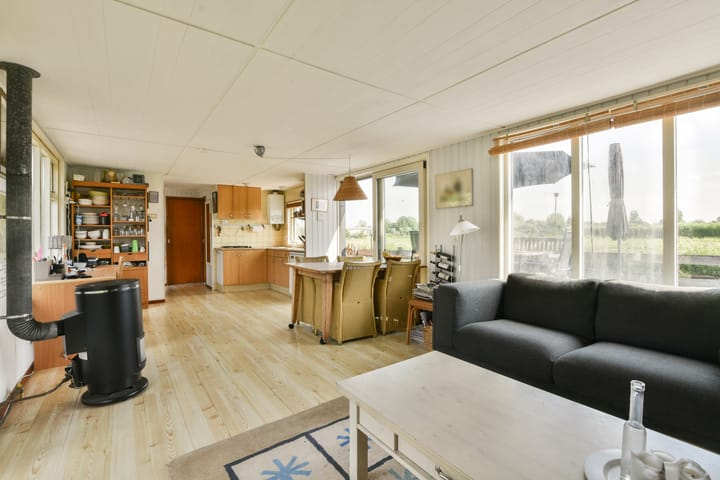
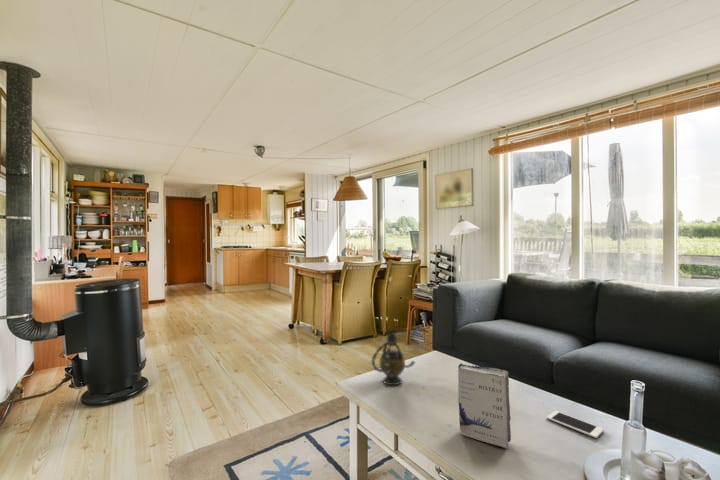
+ book [457,363,512,450]
+ teapot [371,331,416,386]
+ cell phone [546,410,605,439]
